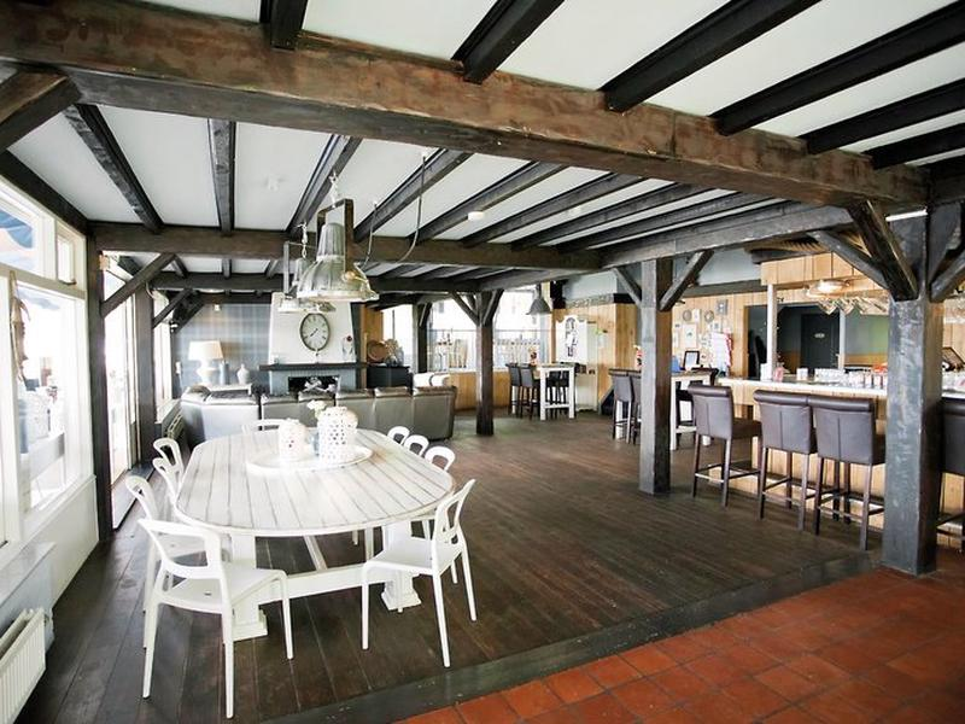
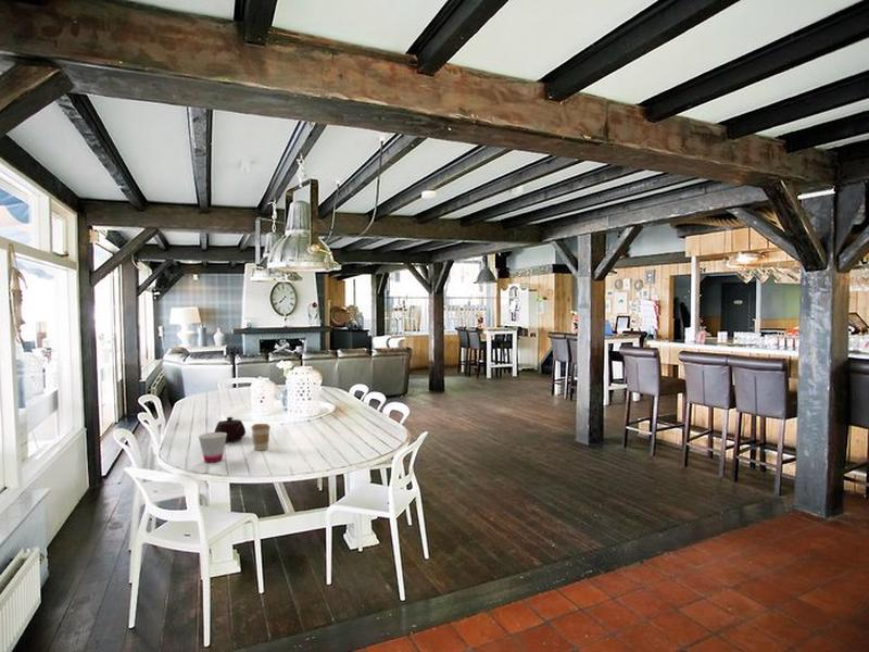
+ teapot [214,416,247,443]
+ coffee cup [250,423,272,451]
+ cup [198,431,227,463]
